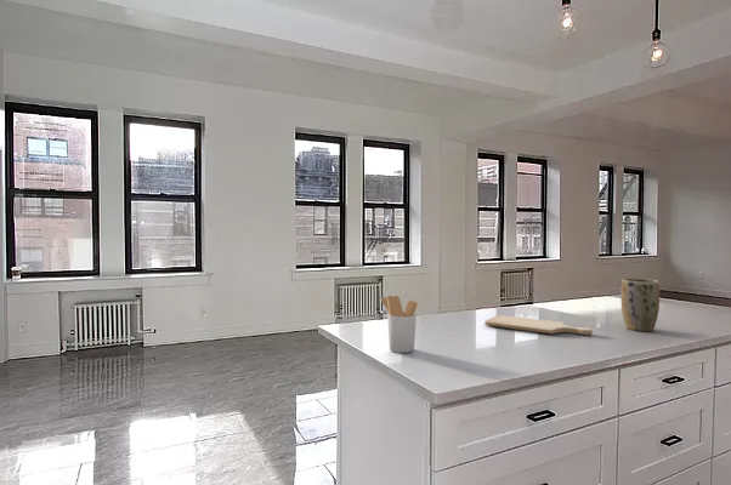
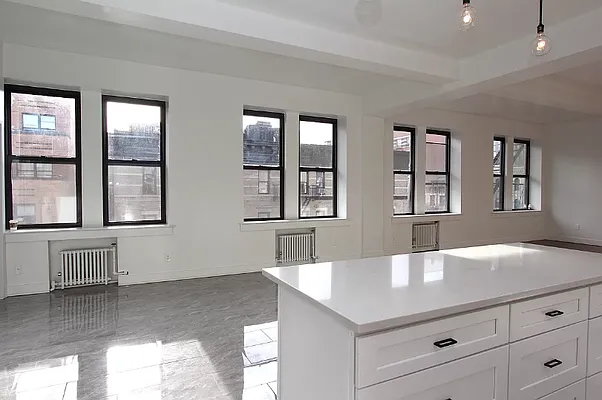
- chopping board [483,314,594,336]
- plant pot [619,278,661,332]
- utensil holder [379,295,419,354]
